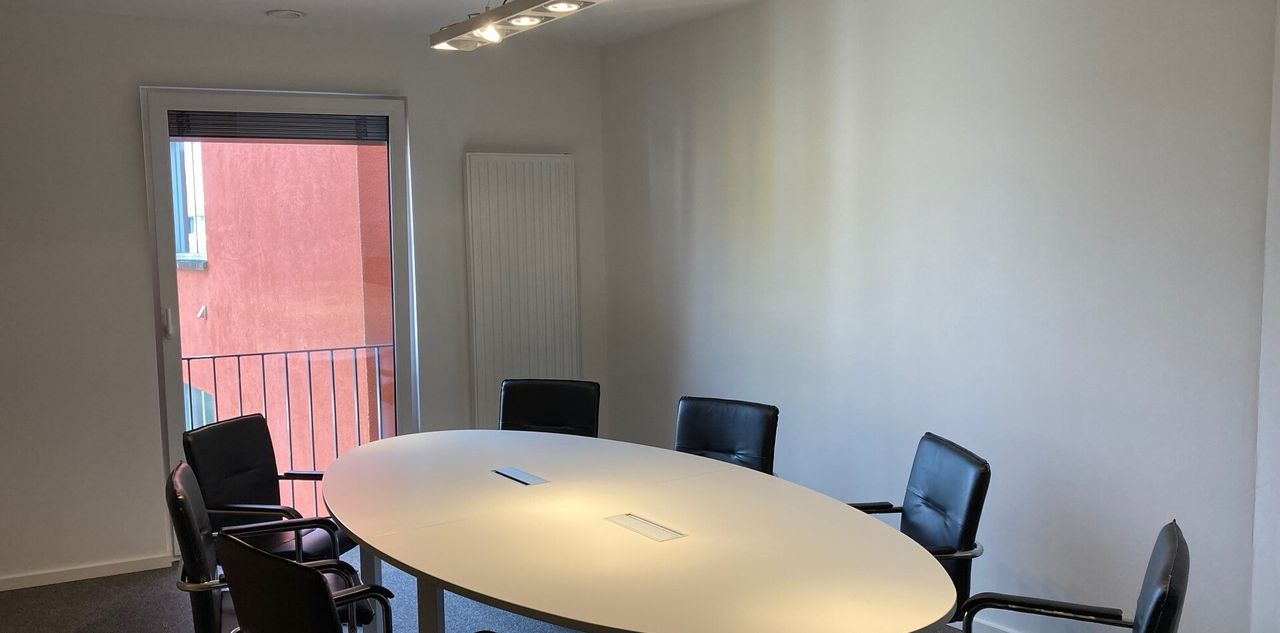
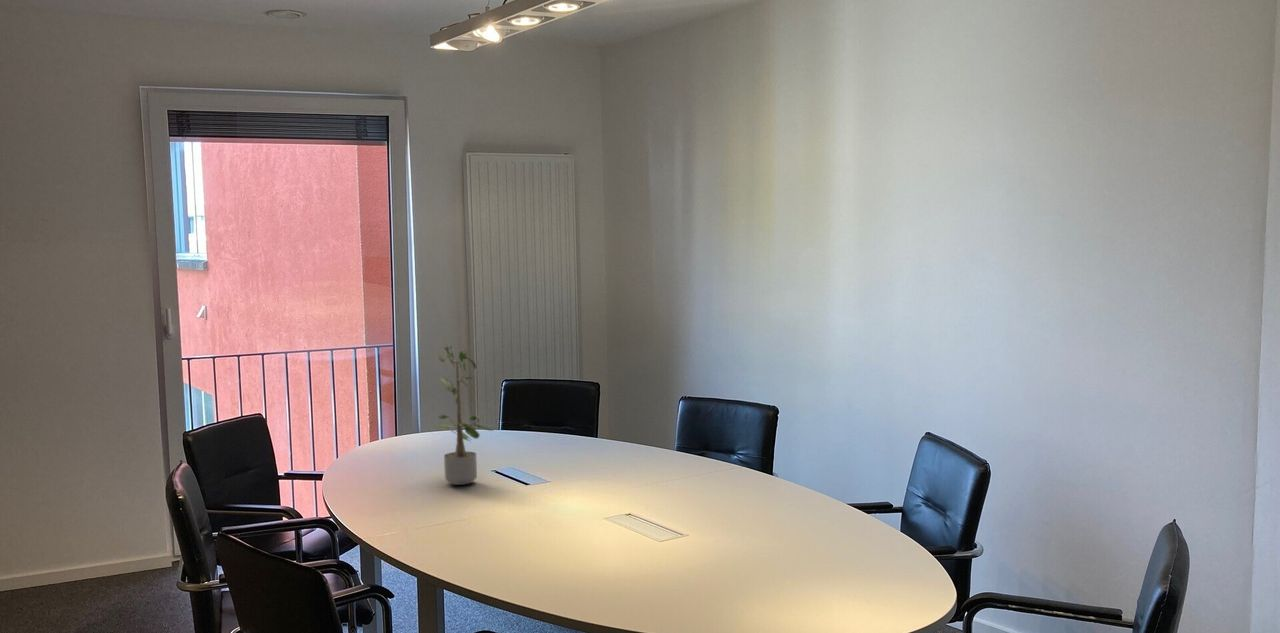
+ potted plant [435,341,494,486]
